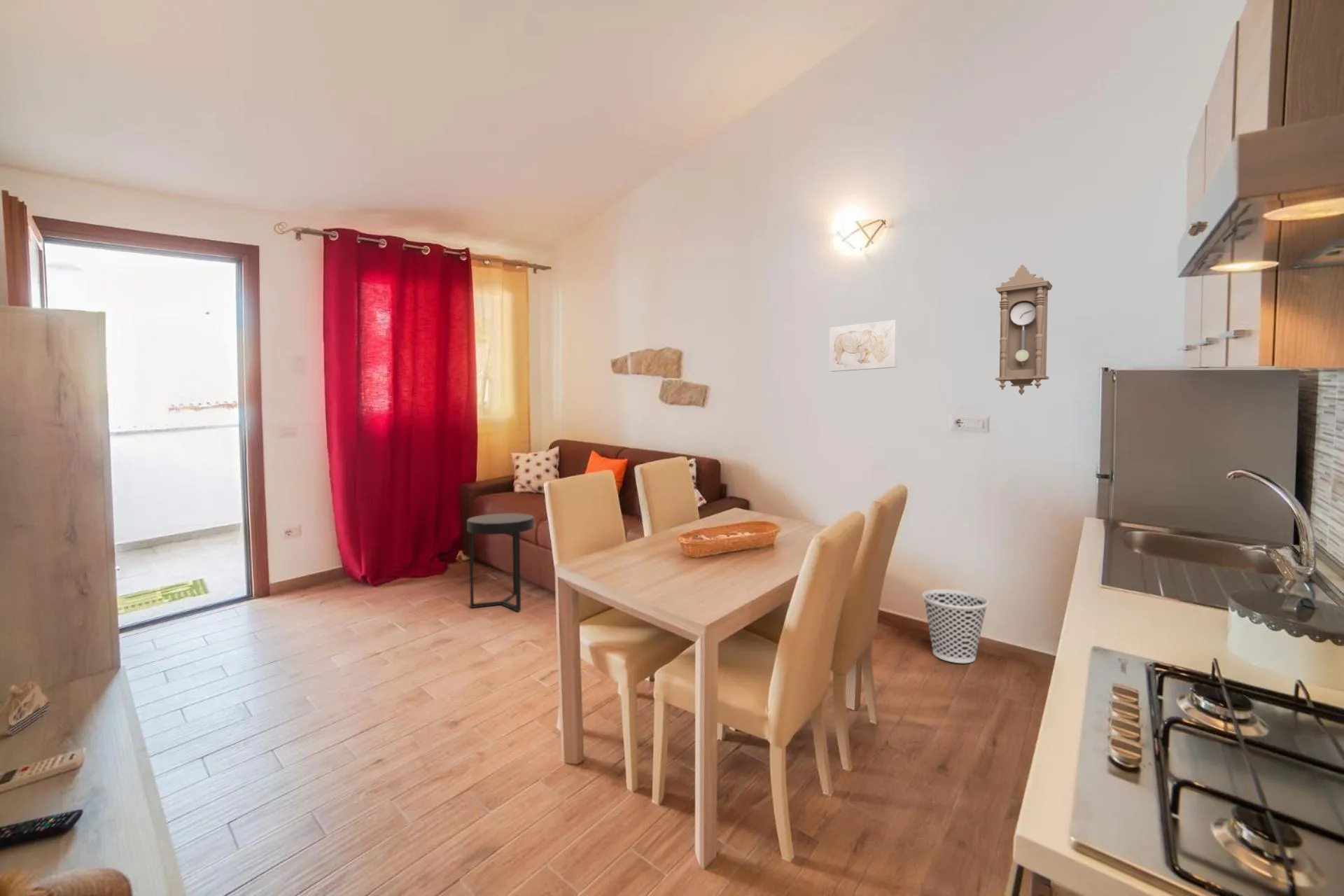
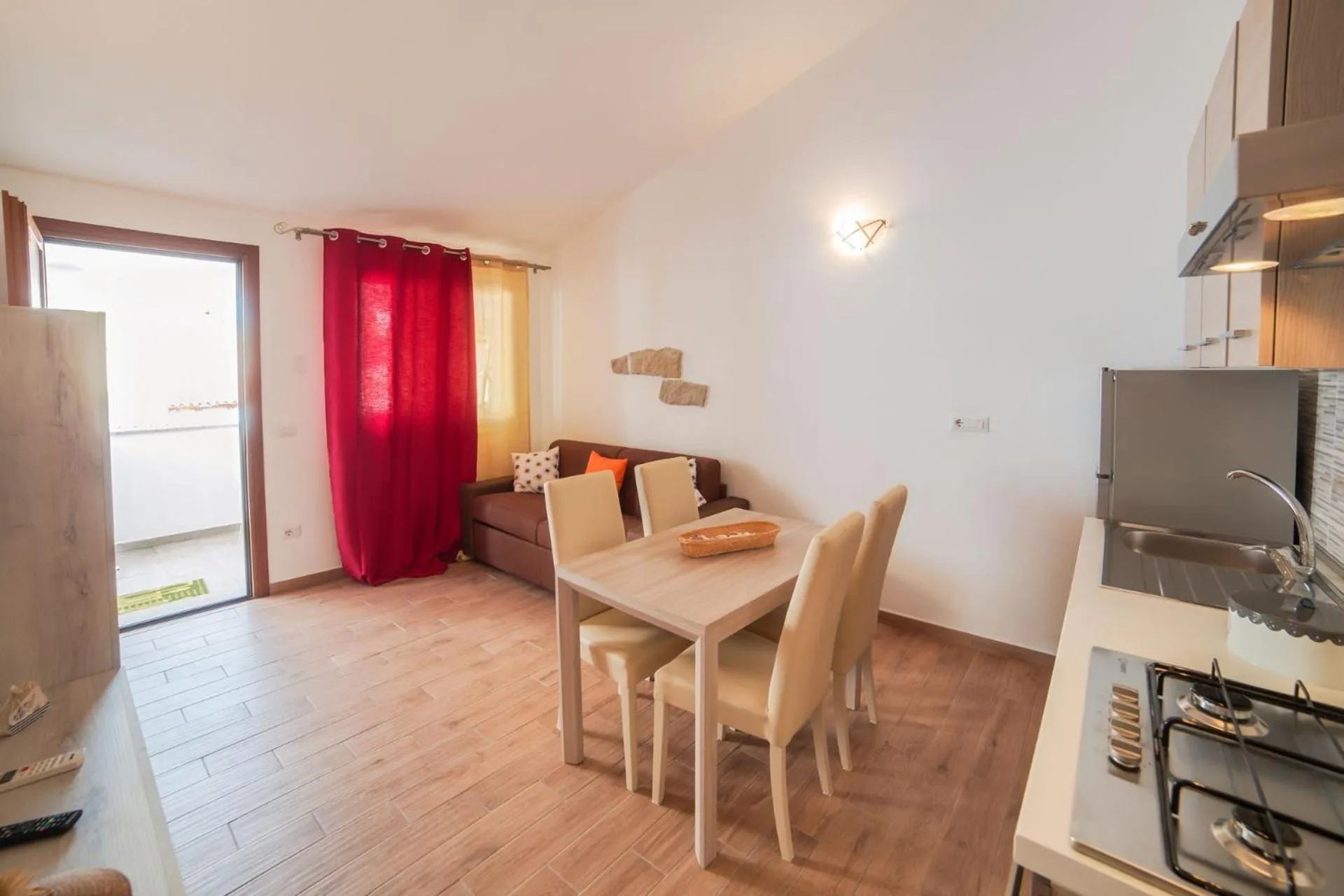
- wall art [829,319,898,372]
- wastebasket [922,589,989,664]
- side table [466,512,535,612]
- pendulum clock [995,264,1054,395]
